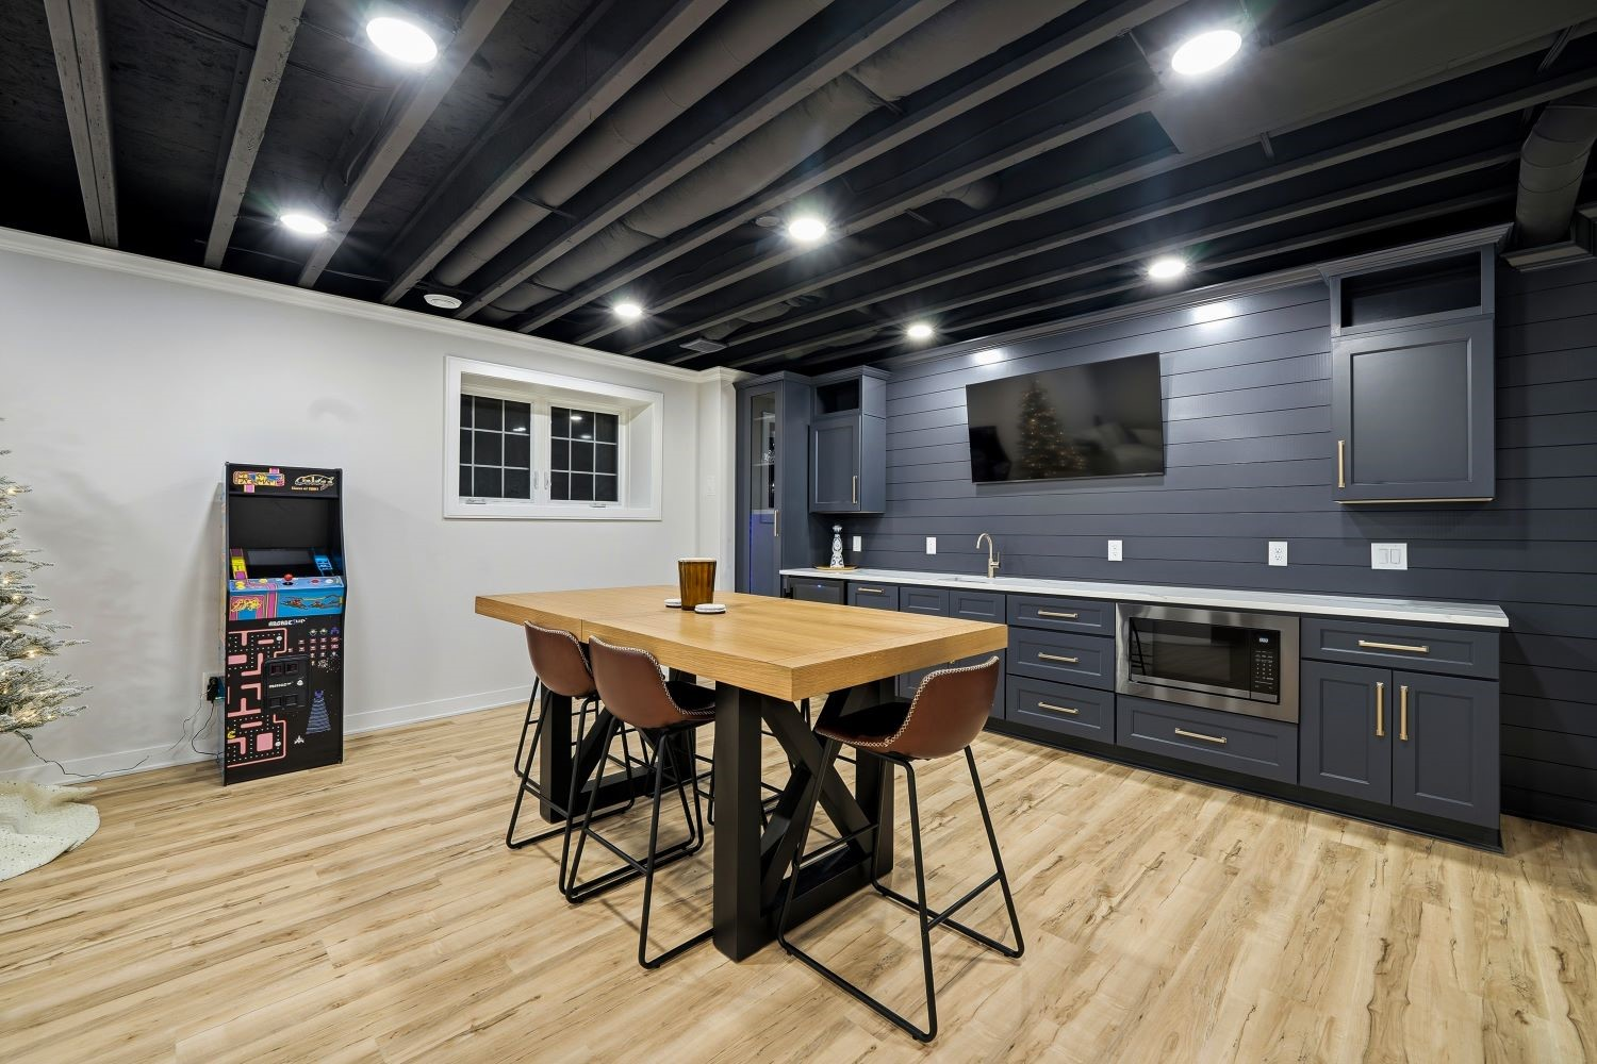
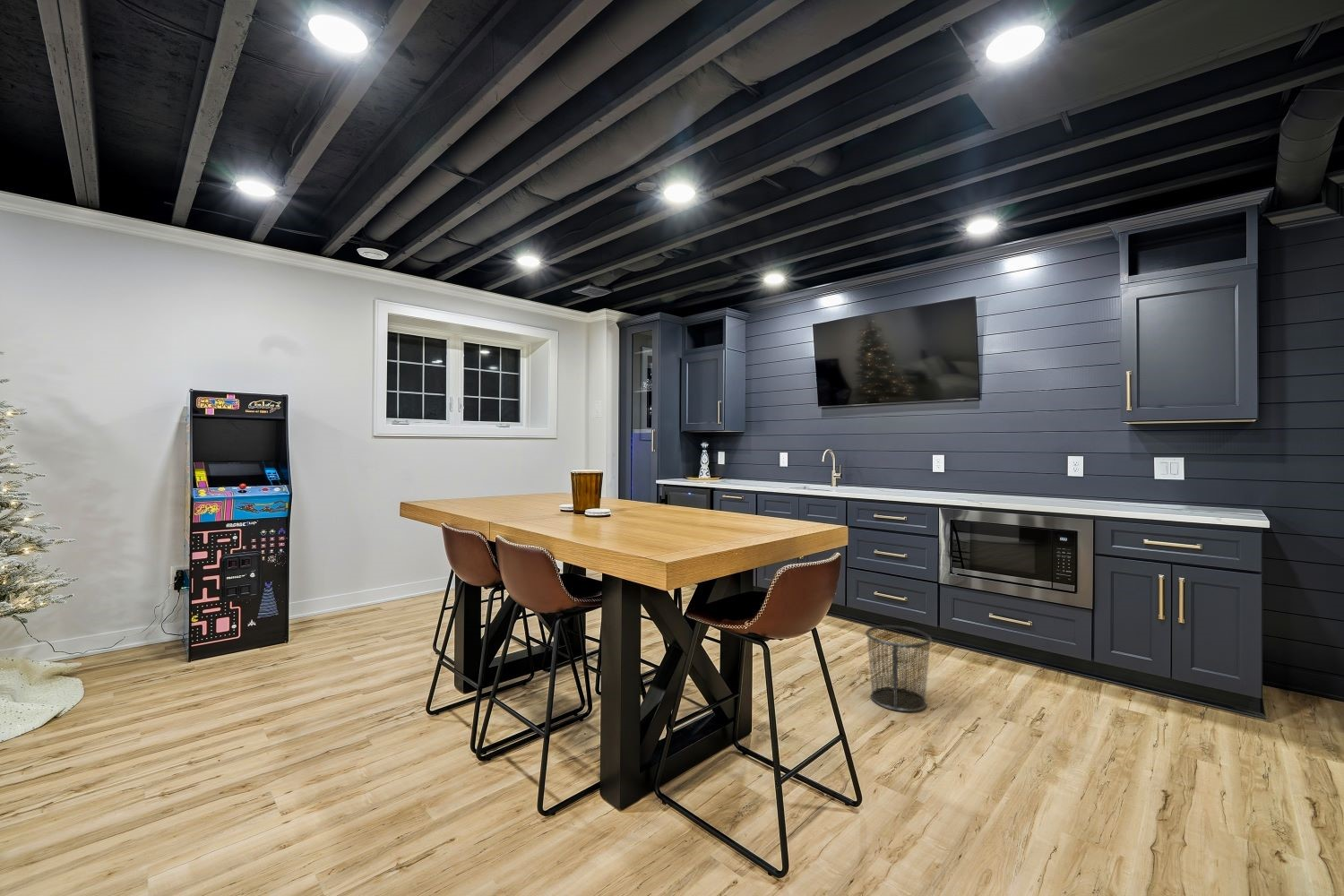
+ waste bin [865,625,933,712]
